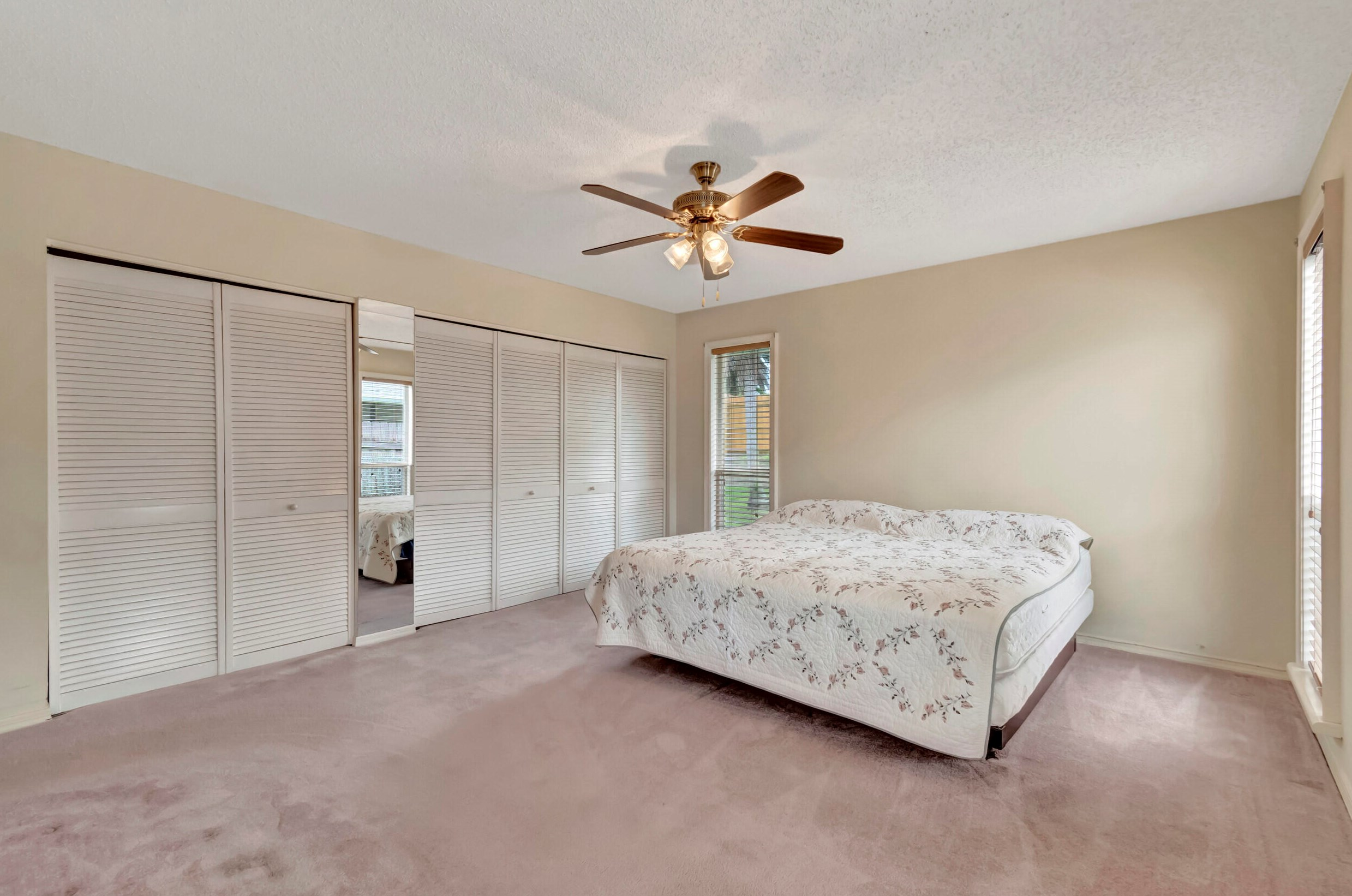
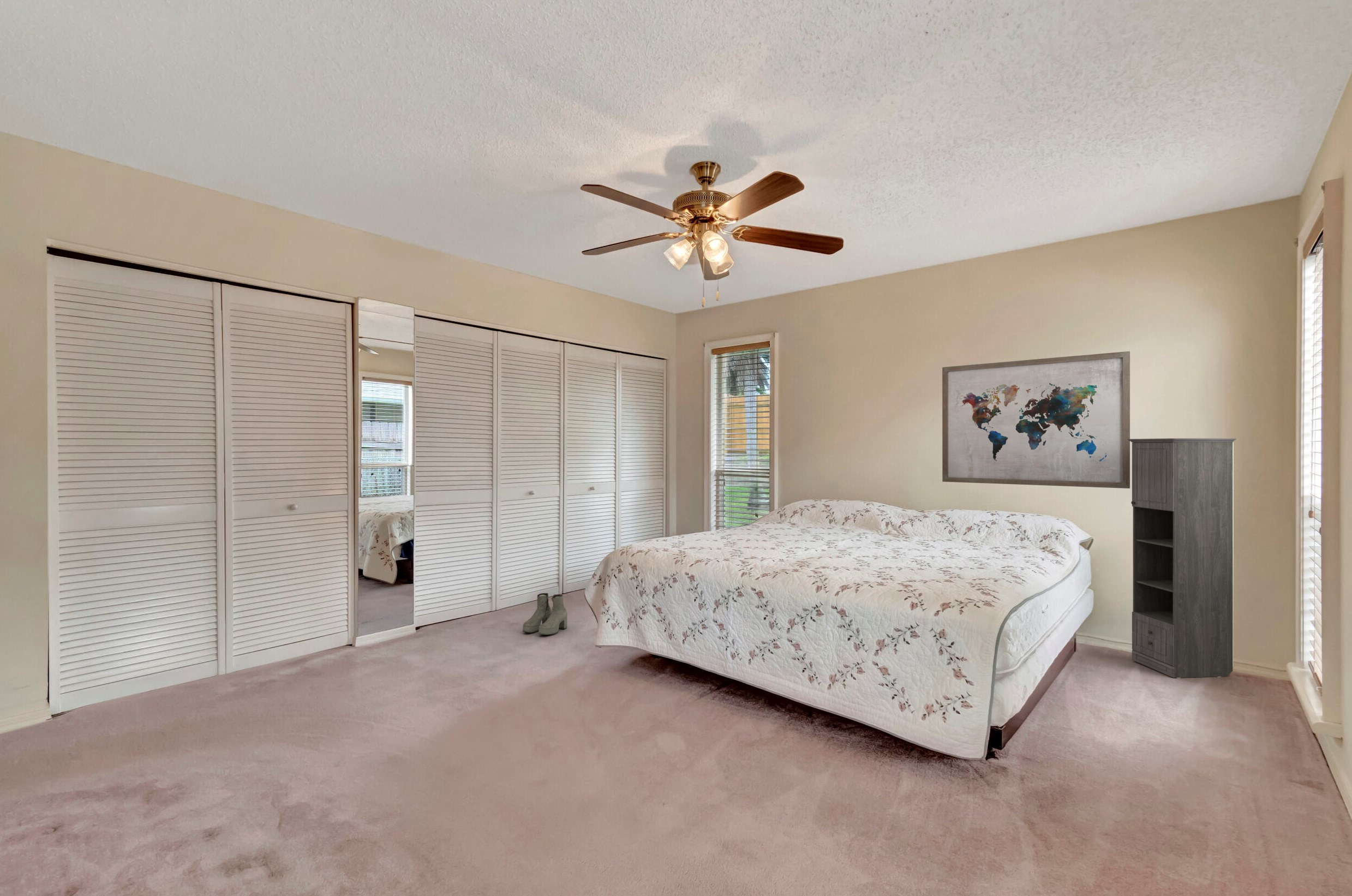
+ storage cabinet [1127,438,1237,679]
+ wall art [942,351,1130,489]
+ boots [522,593,568,636]
